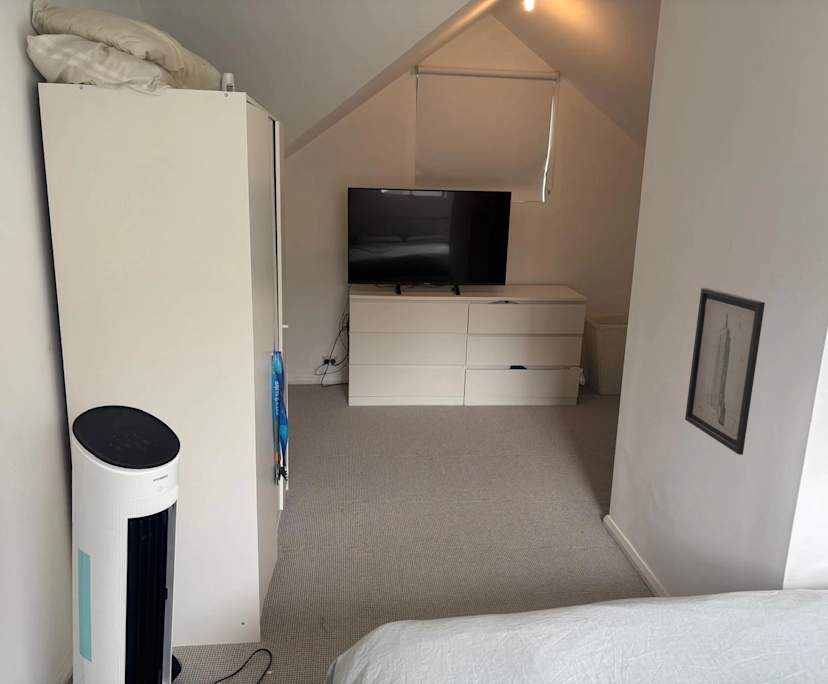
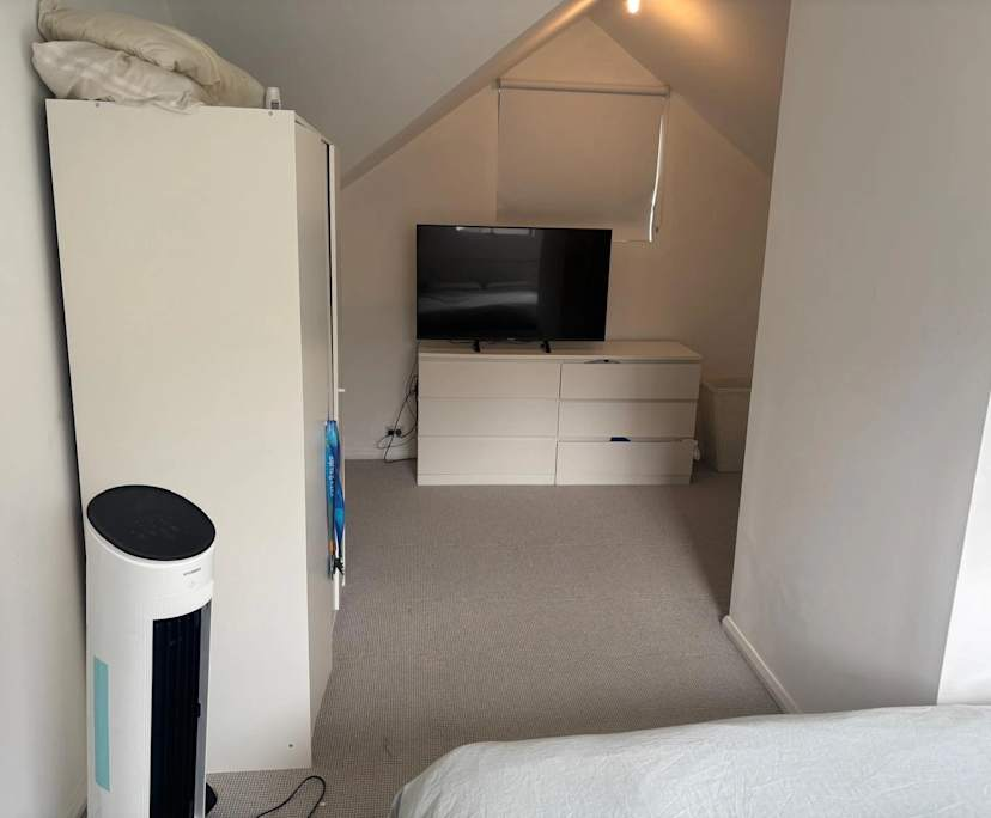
- wall art [684,287,766,456]
